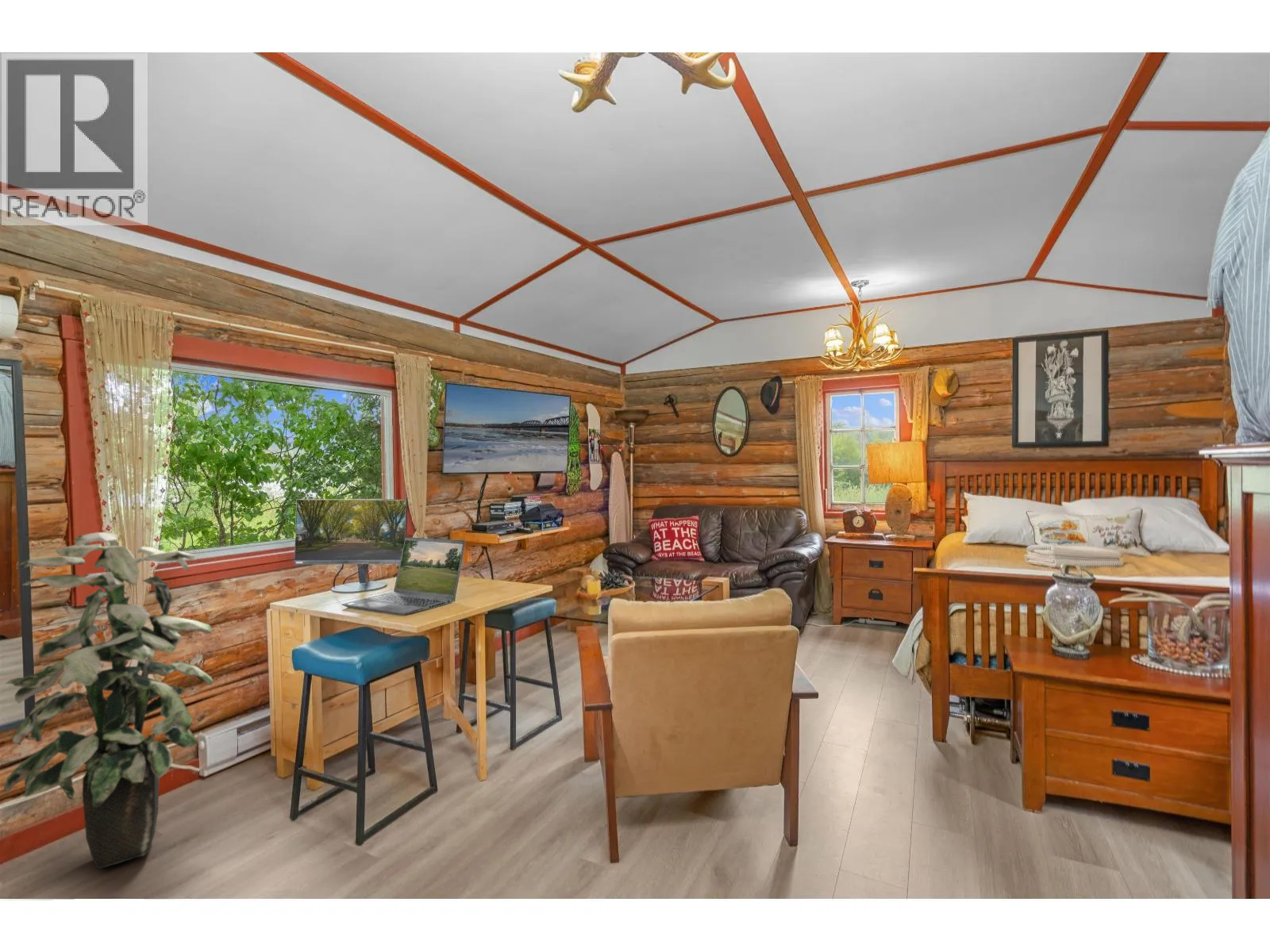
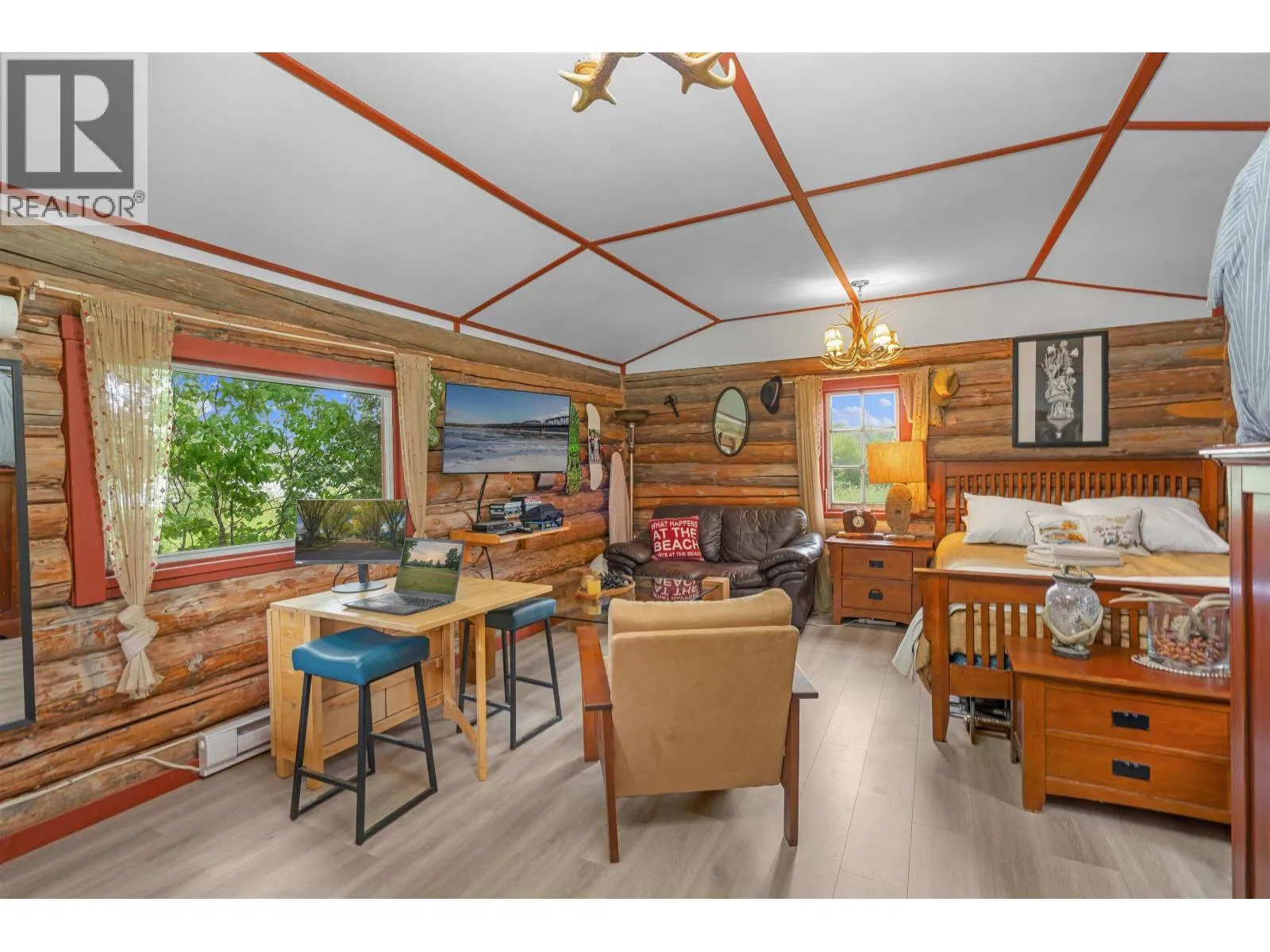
- indoor plant [3,532,214,869]
